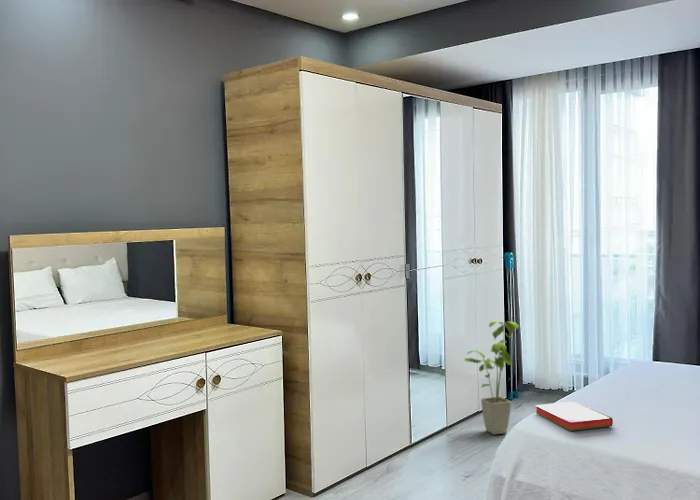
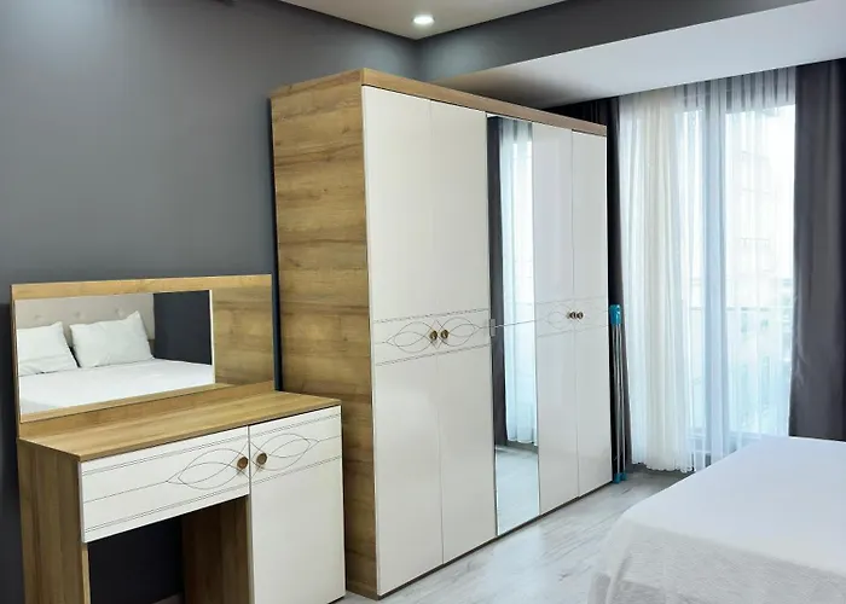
- hardback book [534,400,614,432]
- house plant [463,320,520,436]
